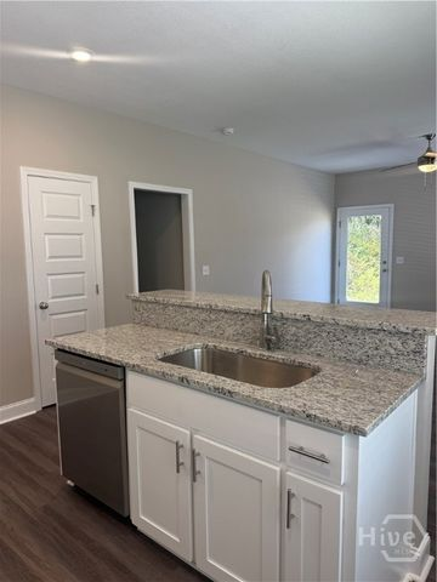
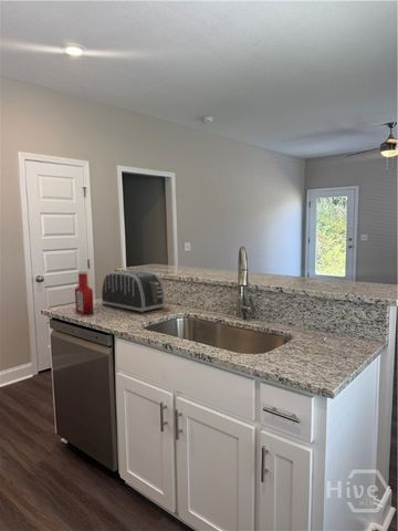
+ soap bottle [74,269,94,315]
+ toaster [101,270,167,314]
